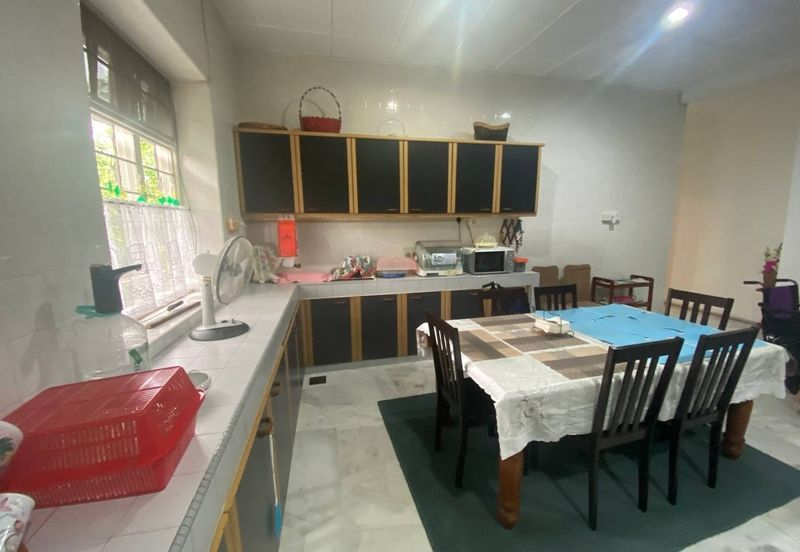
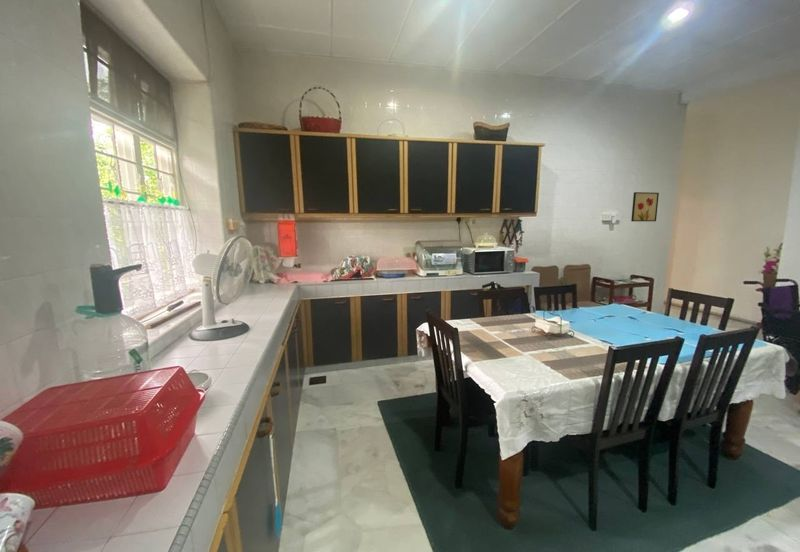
+ wall art [630,191,660,222]
